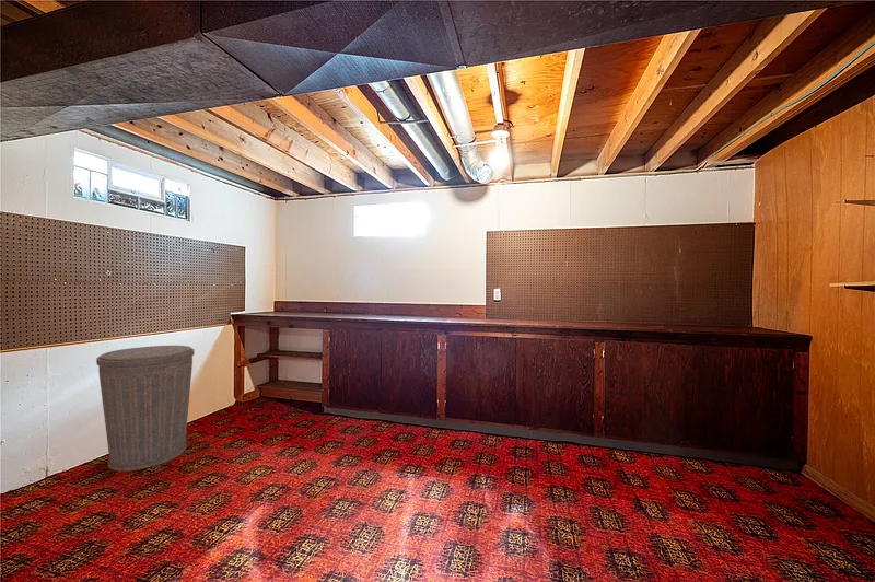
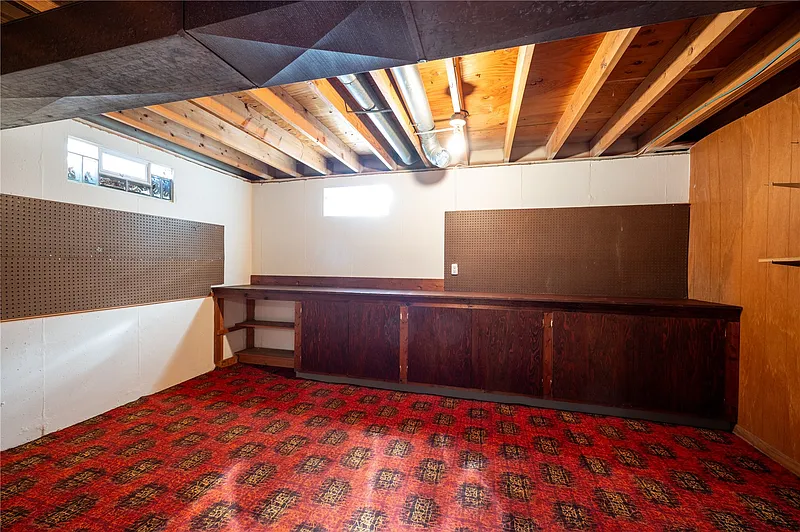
- trash can [95,345,196,472]
